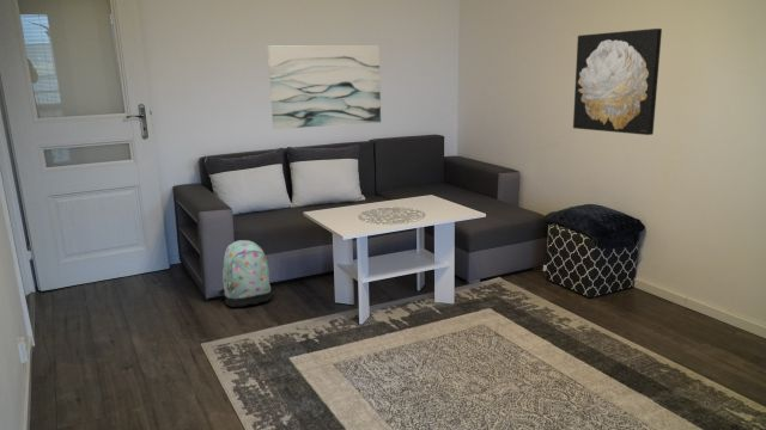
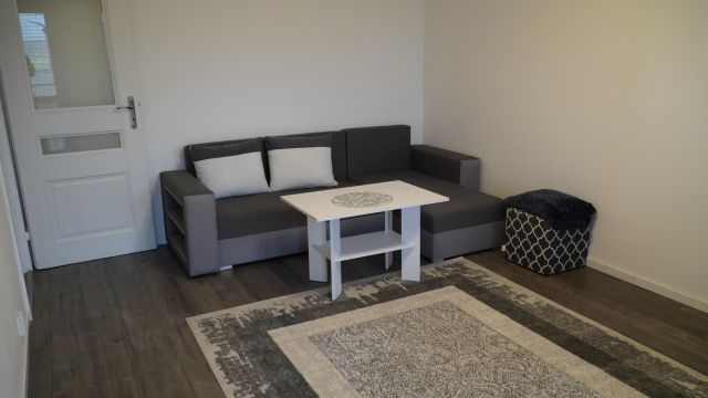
- wall art [572,27,663,136]
- backpack [218,239,273,308]
- wall art [267,45,382,130]
